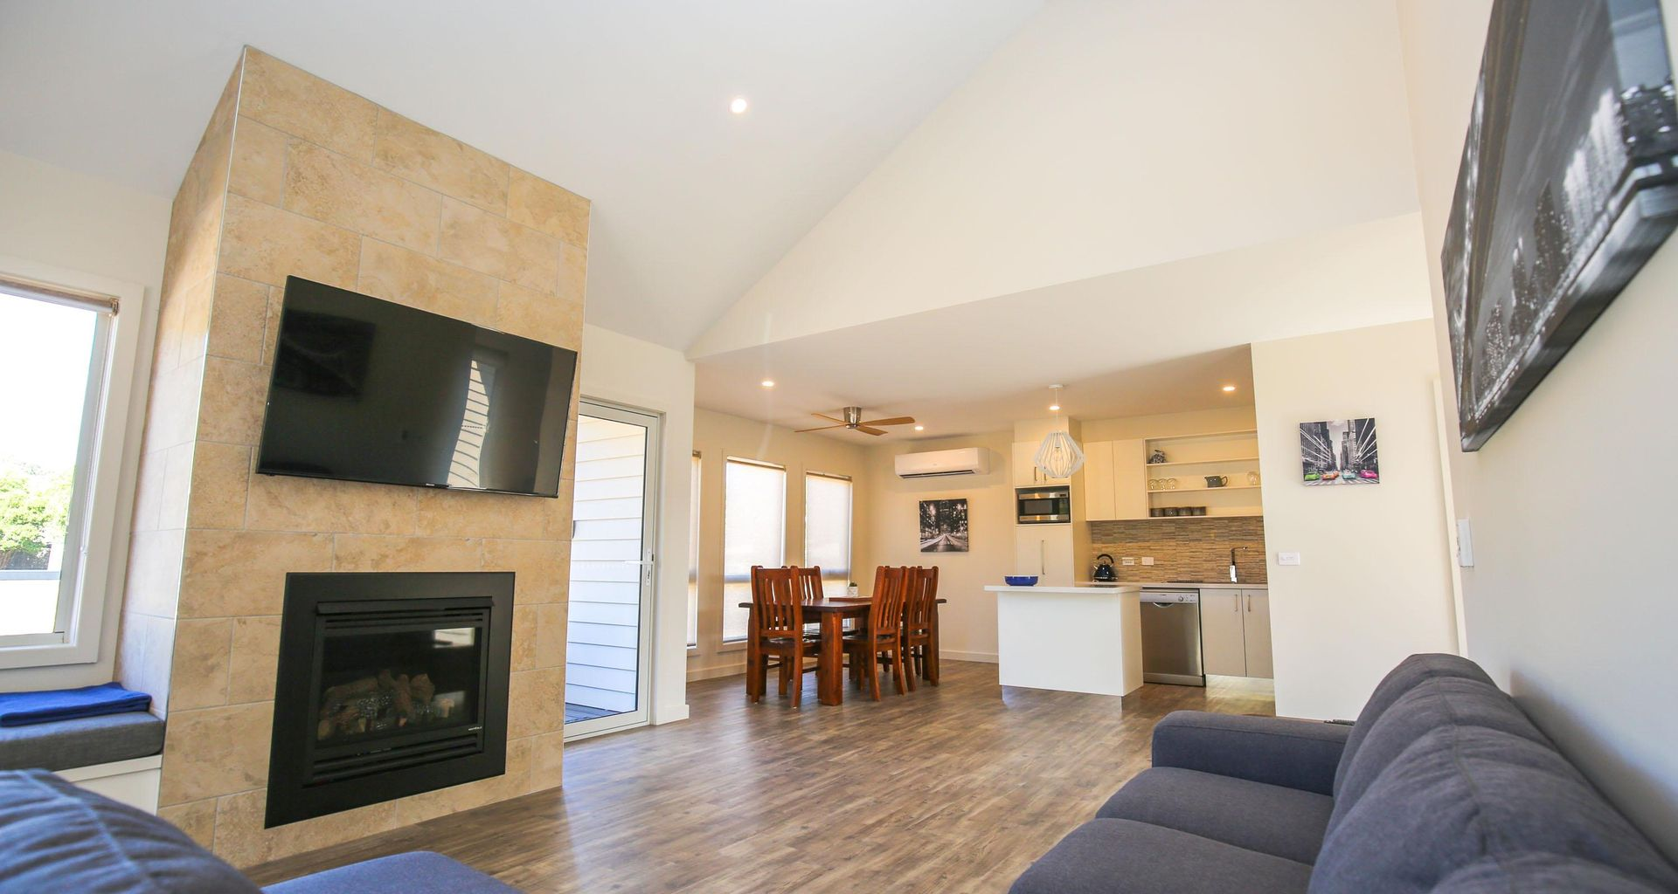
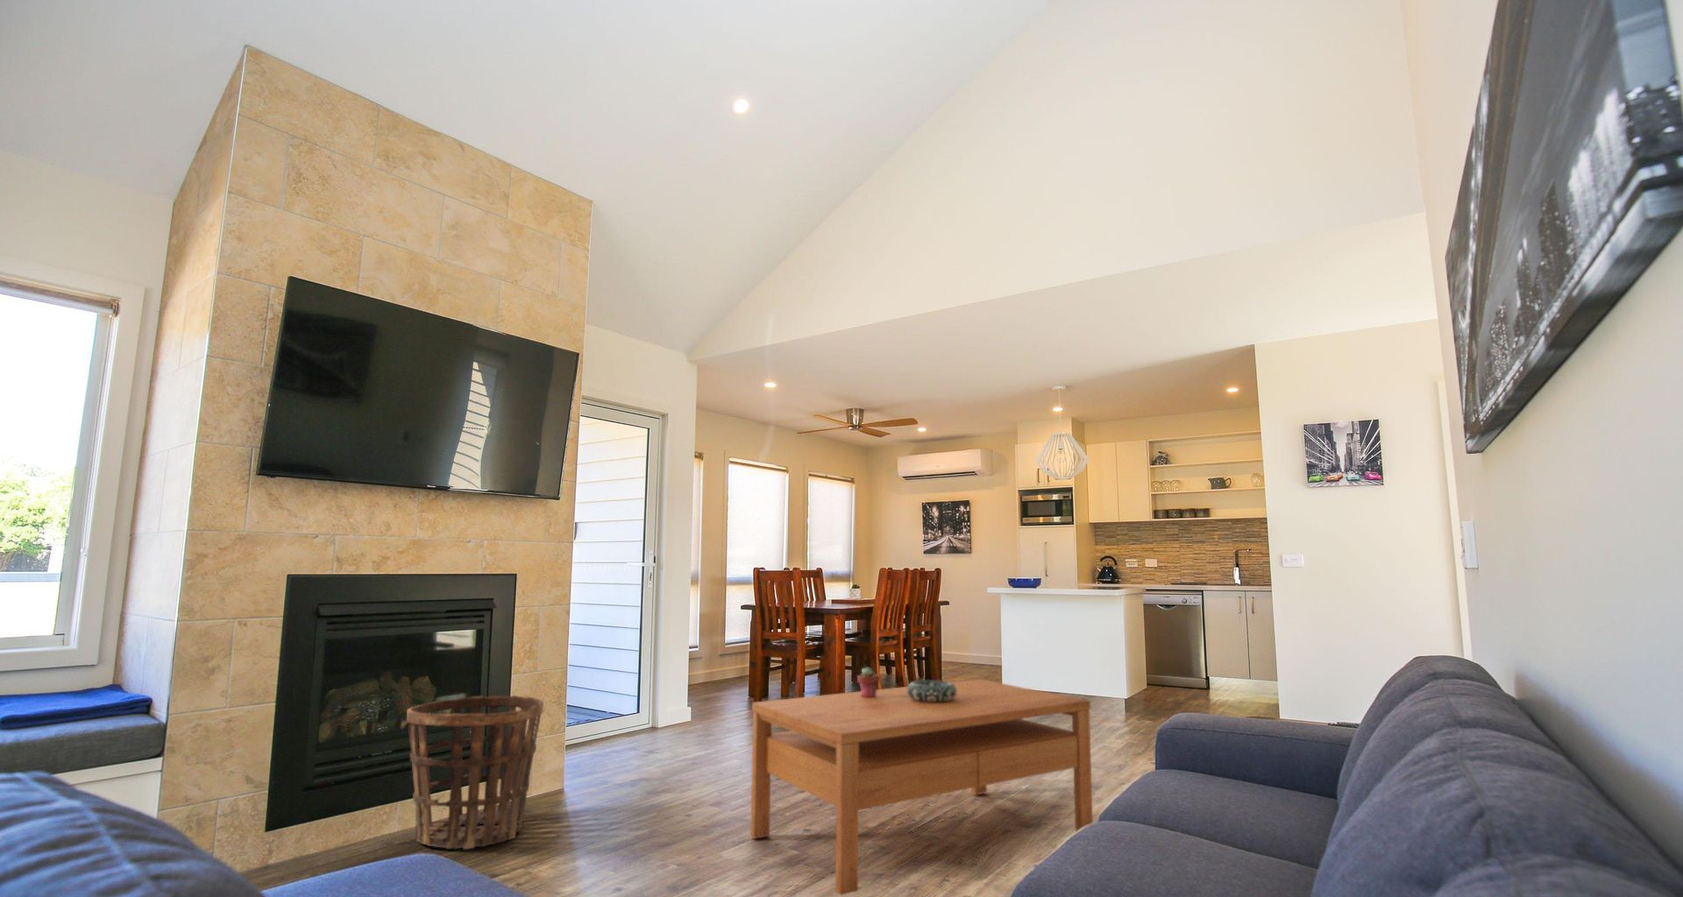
+ basket [406,694,544,849]
+ coffee table [749,678,1094,896]
+ potted succulent [856,667,880,698]
+ decorative bowl [907,679,956,702]
